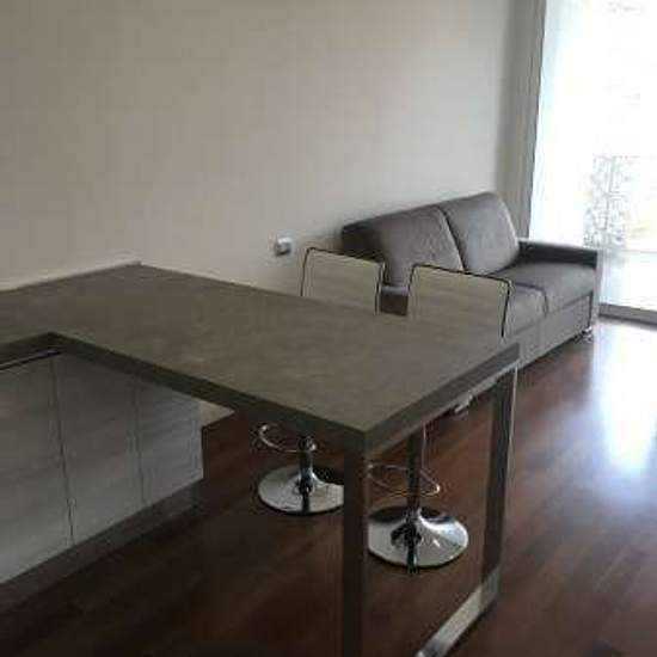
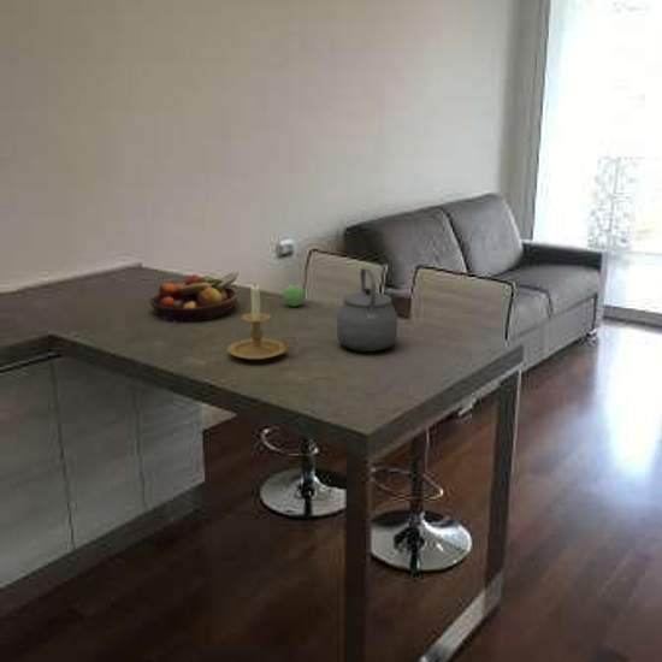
+ tea kettle [336,267,398,353]
+ fruit bowl [149,271,240,324]
+ candle holder [226,283,299,361]
+ apple [282,283,307,308]
